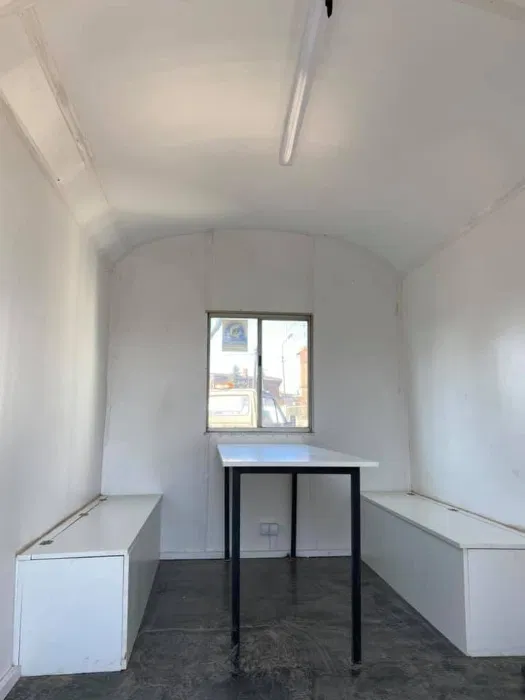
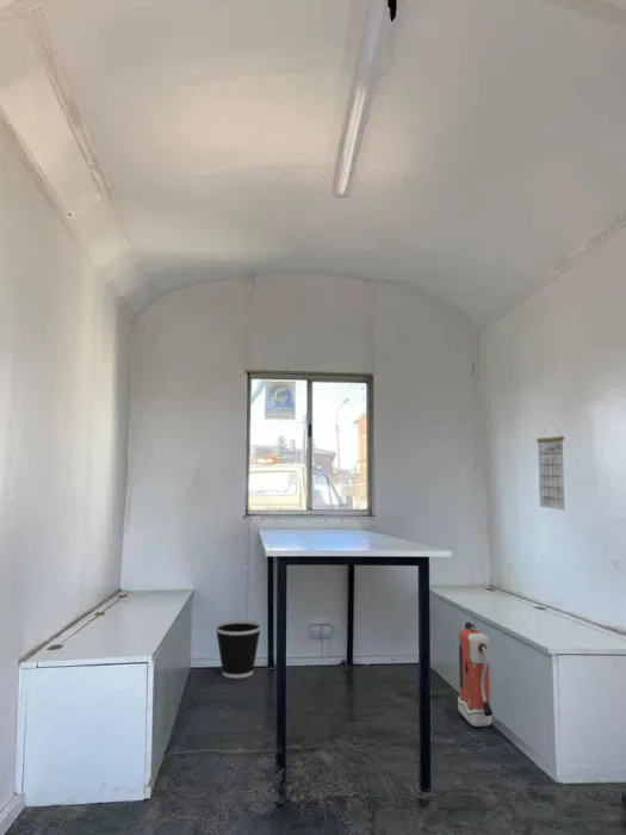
+ wastebasket [213,619,262,679]
+ calendar [535,421,565,511]
+ fire extinguisher [457,618,494,728]
